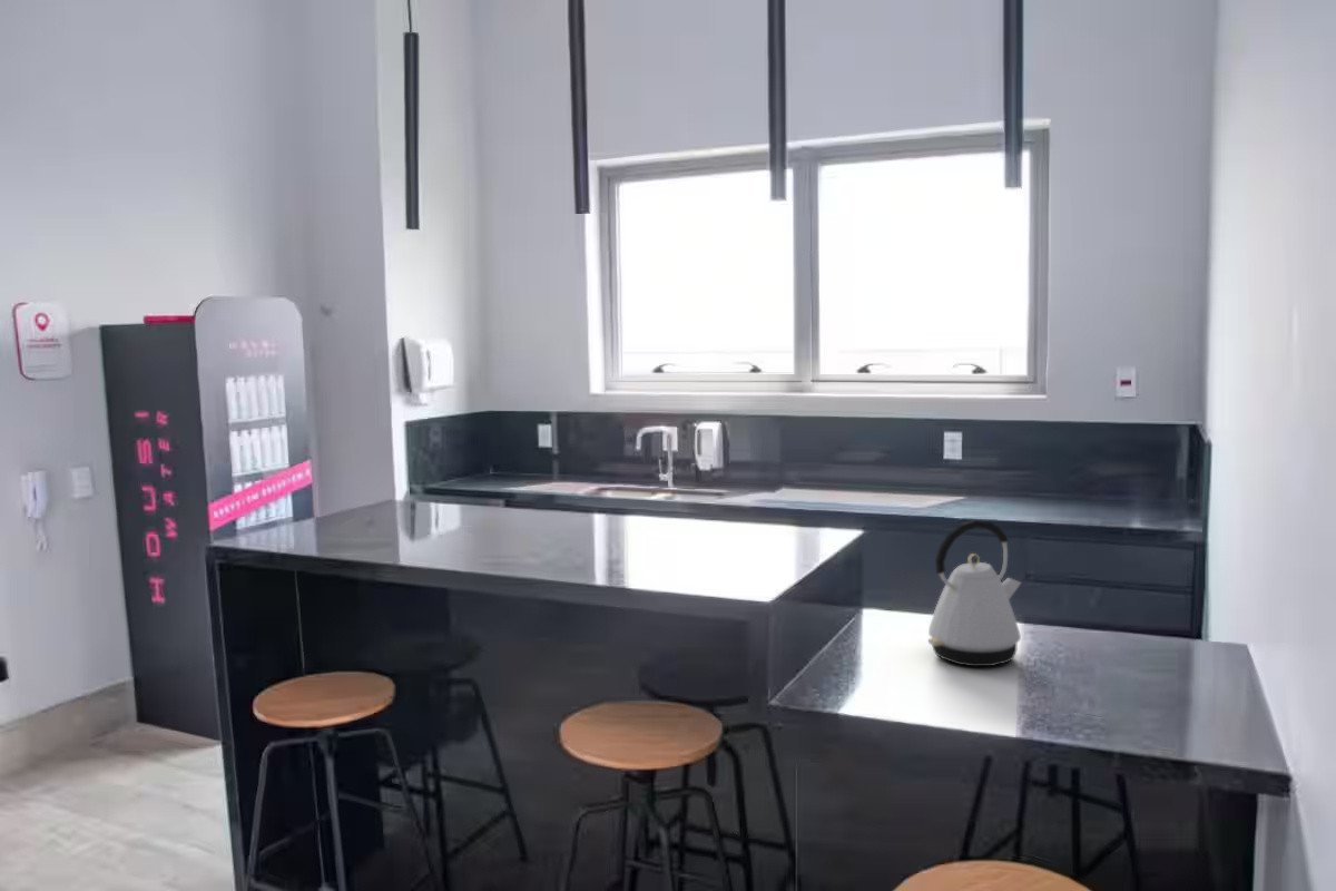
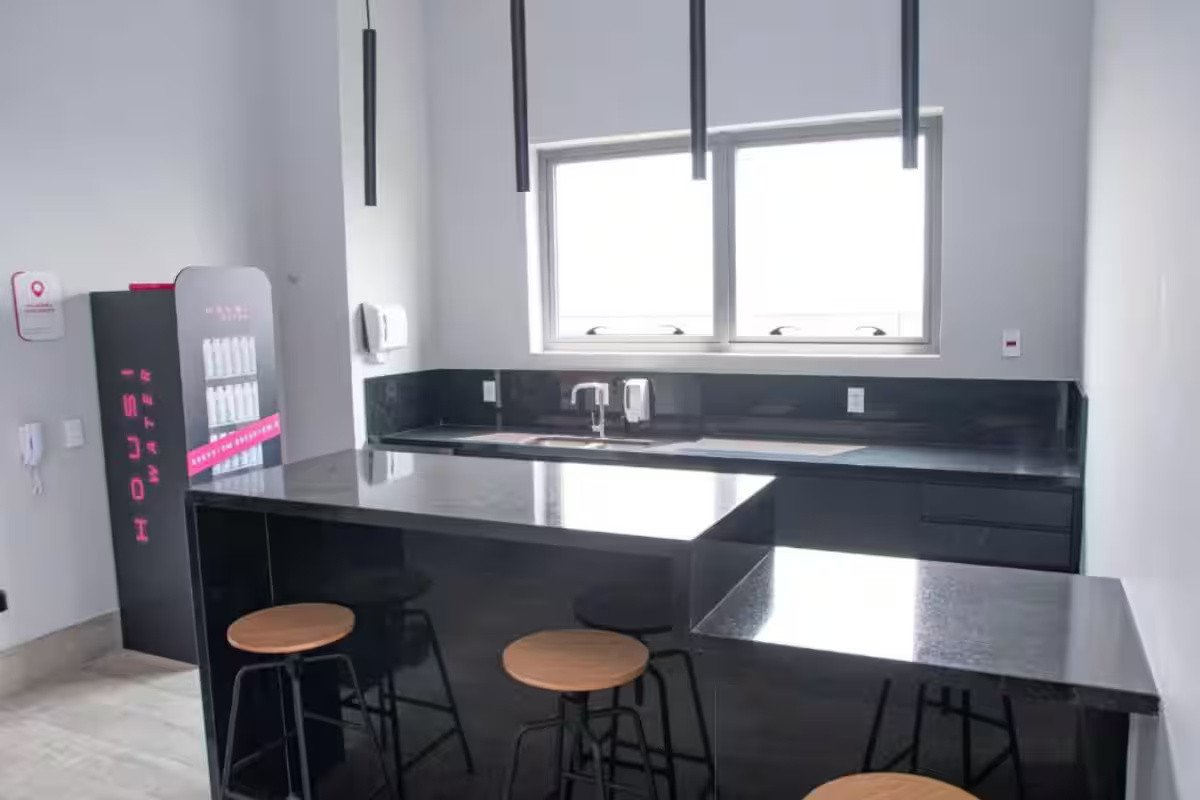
- kettle [927,519,1022,668]
